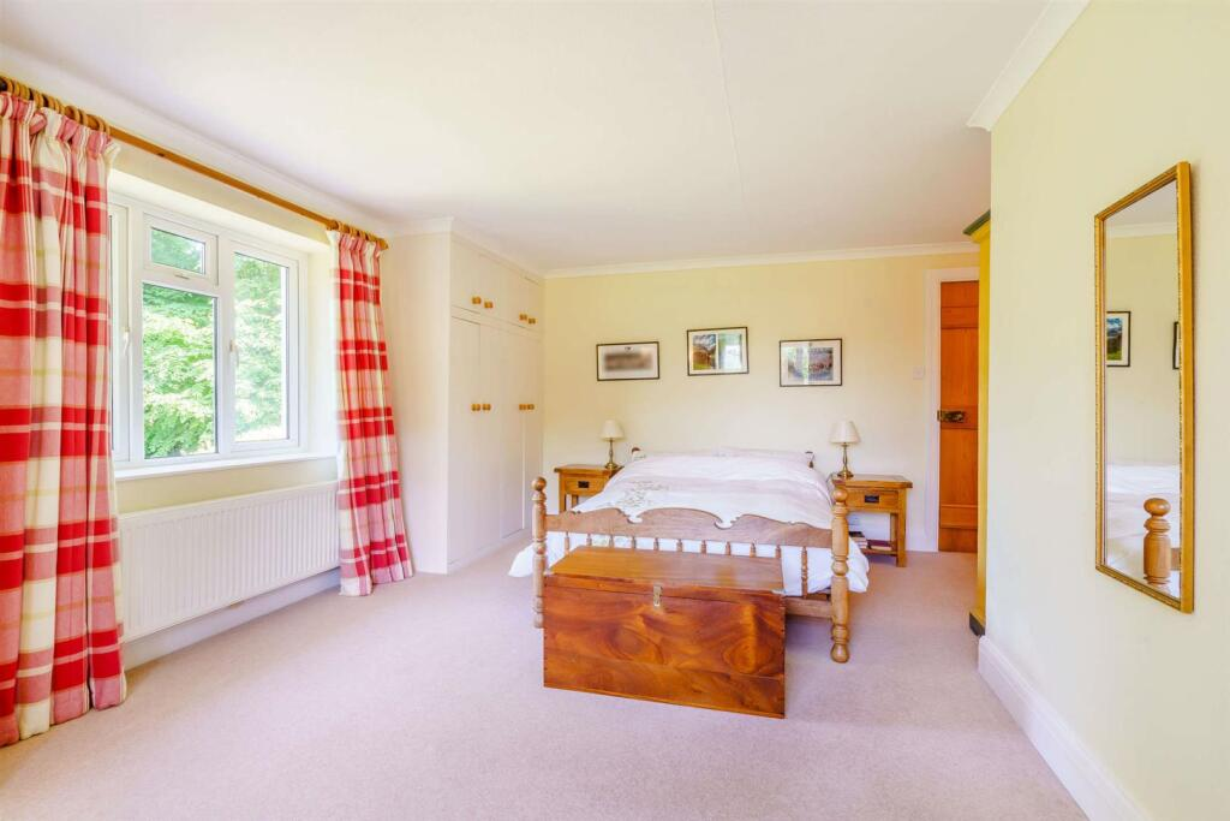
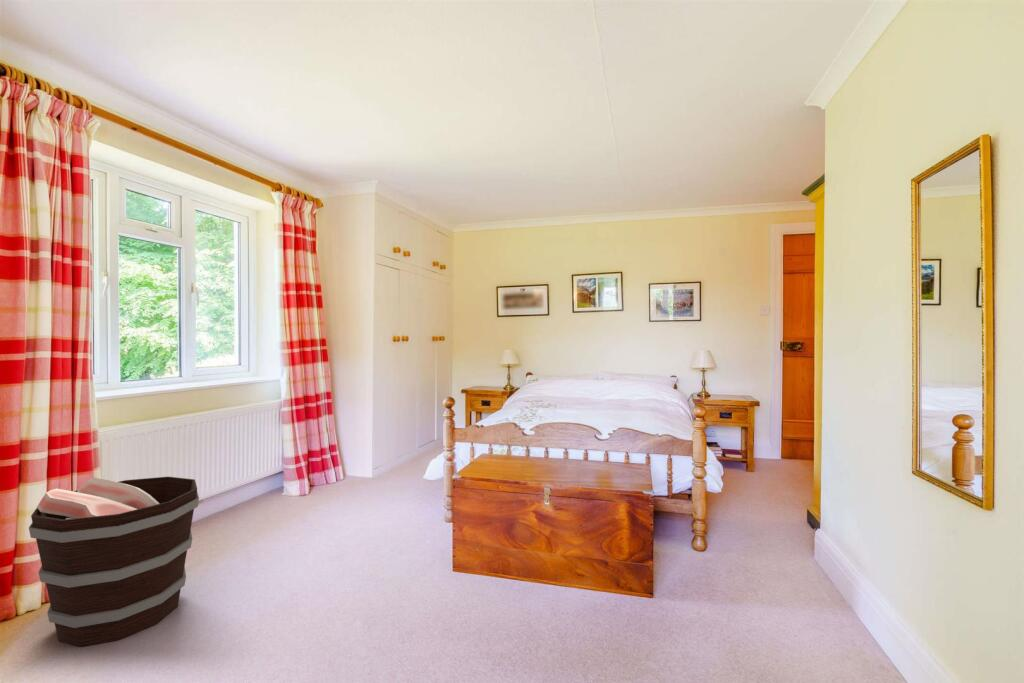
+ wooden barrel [28,476,200,648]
